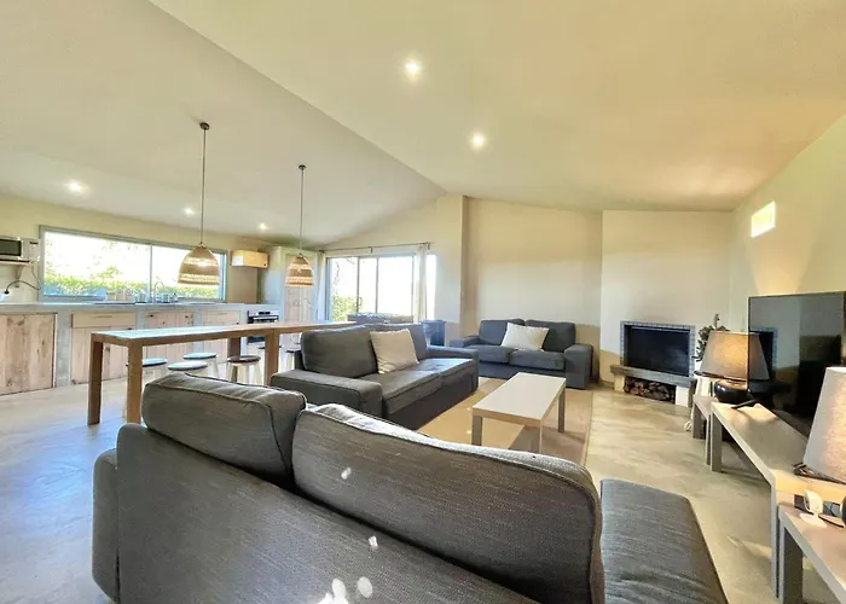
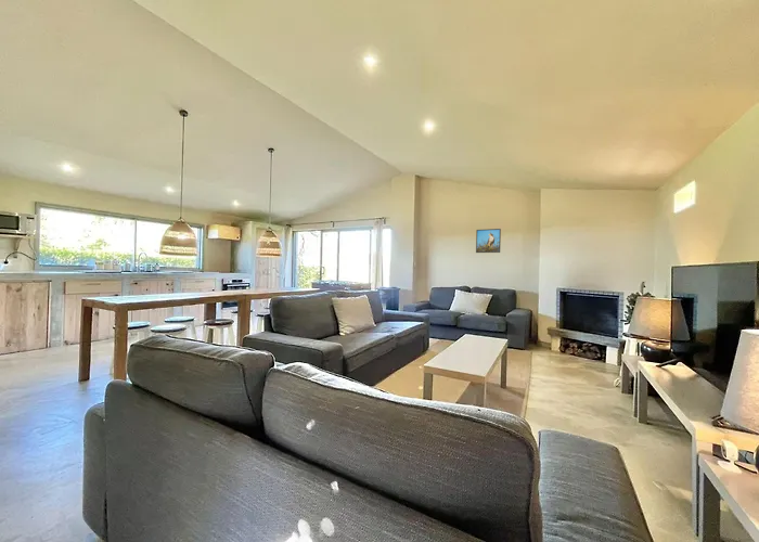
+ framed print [475,228,502,254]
